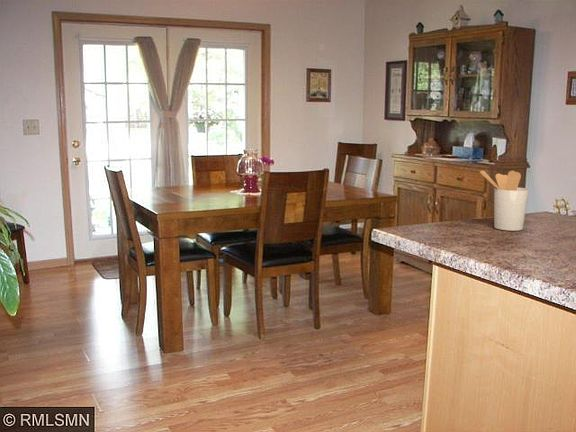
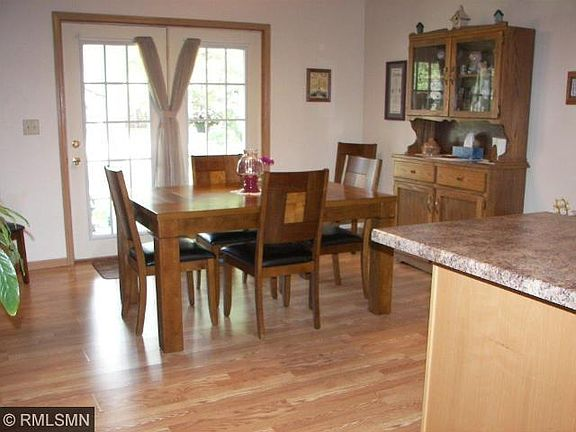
- utensil holder [479,169,529,232]
